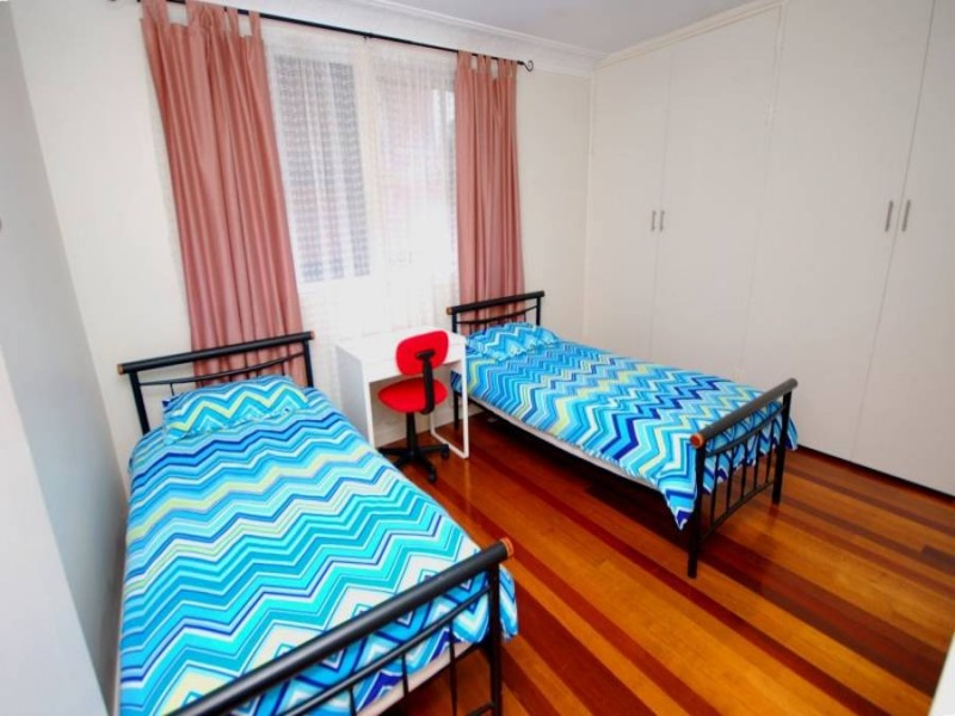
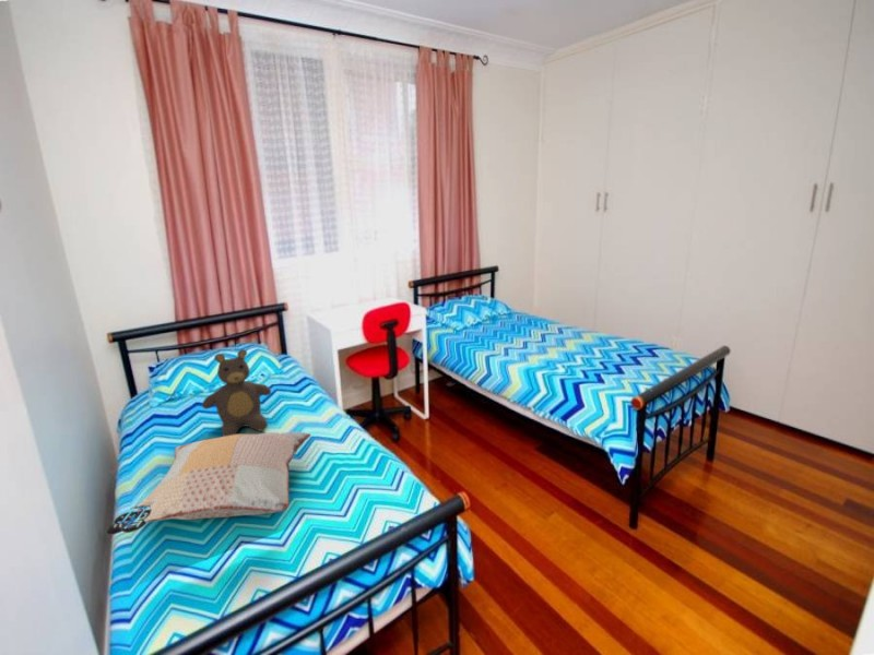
+ teddy bear [201,348,272,437]
+ decorative pillow [105,430,311,536]
